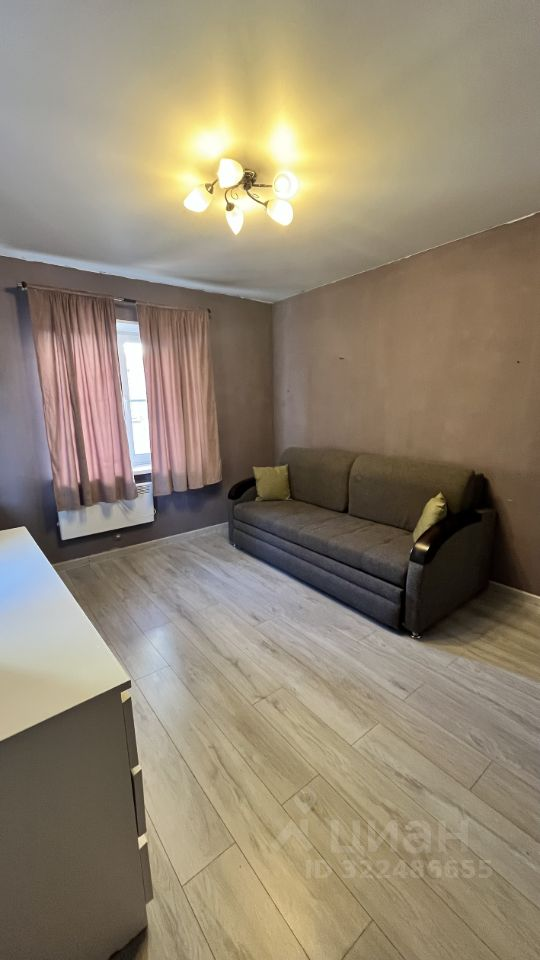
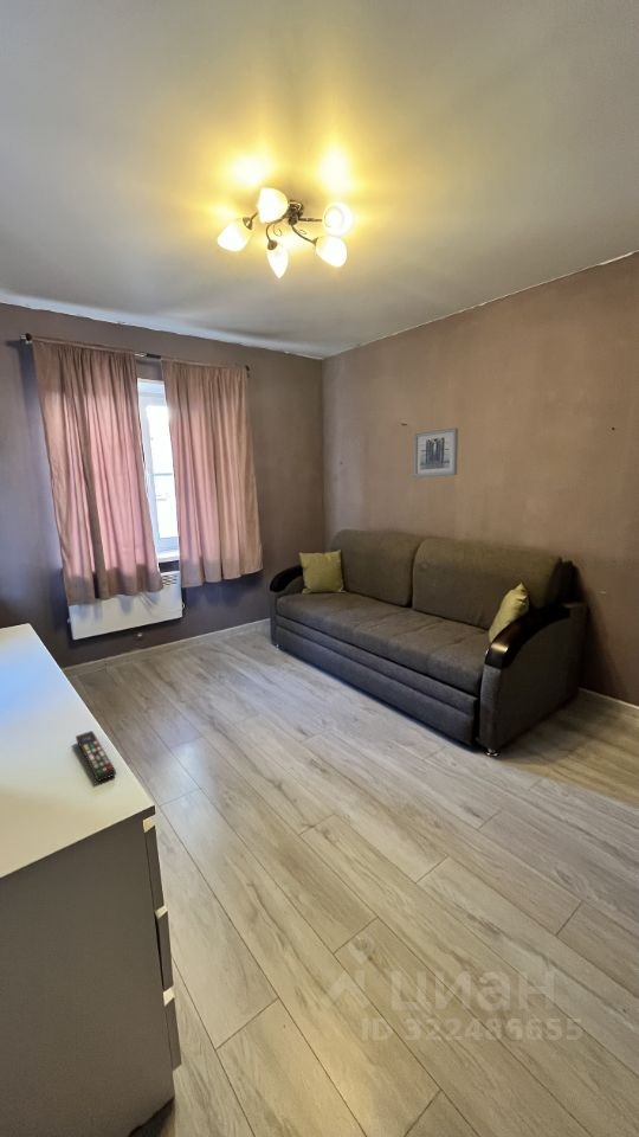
+ remote control [75,730,117,783]
+ wall art [413,426,459,478]
